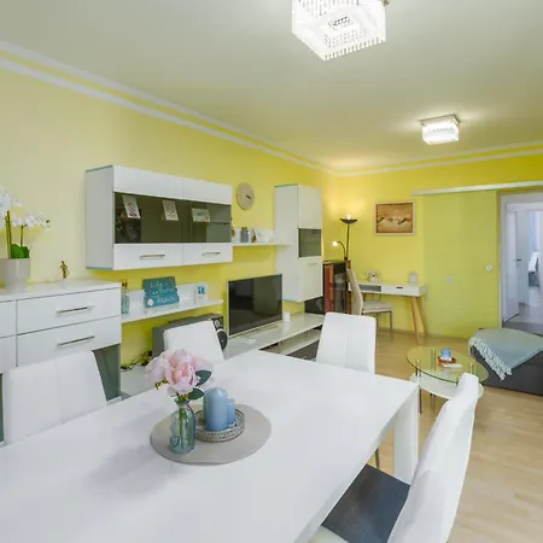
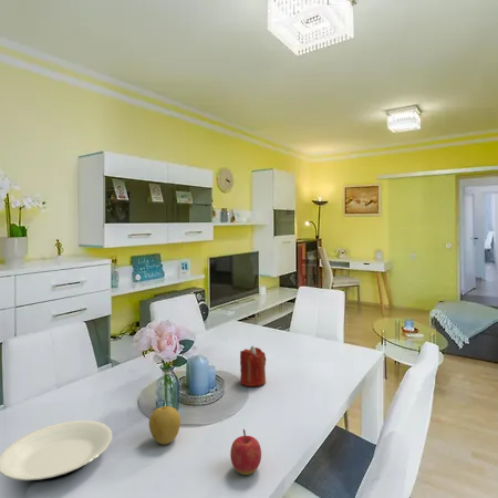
+ plate [0,419,113,483]
+ fruit [148,405,181,445]
+ candle [239,345,267,387]
+ apple [229,428,262,476]
